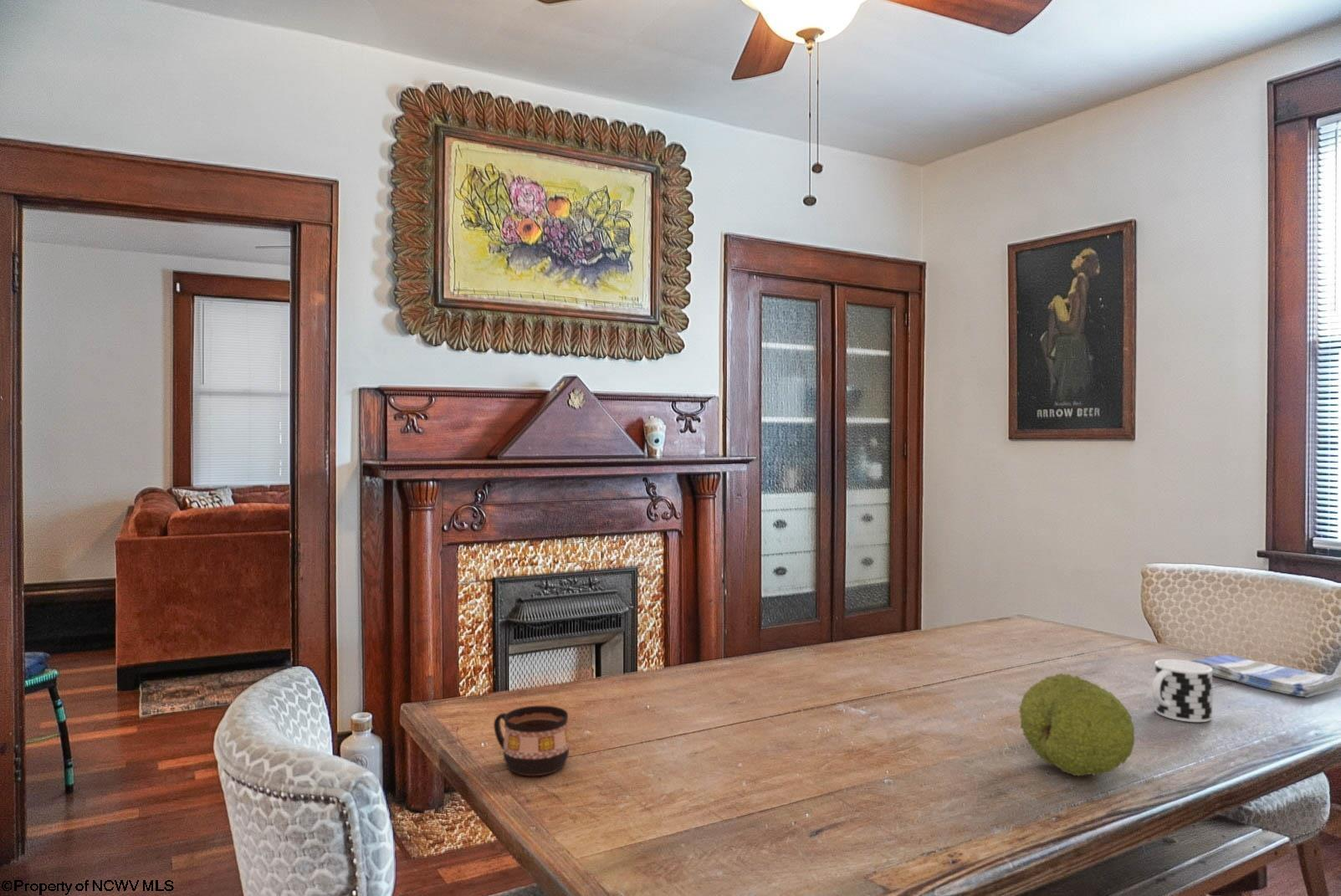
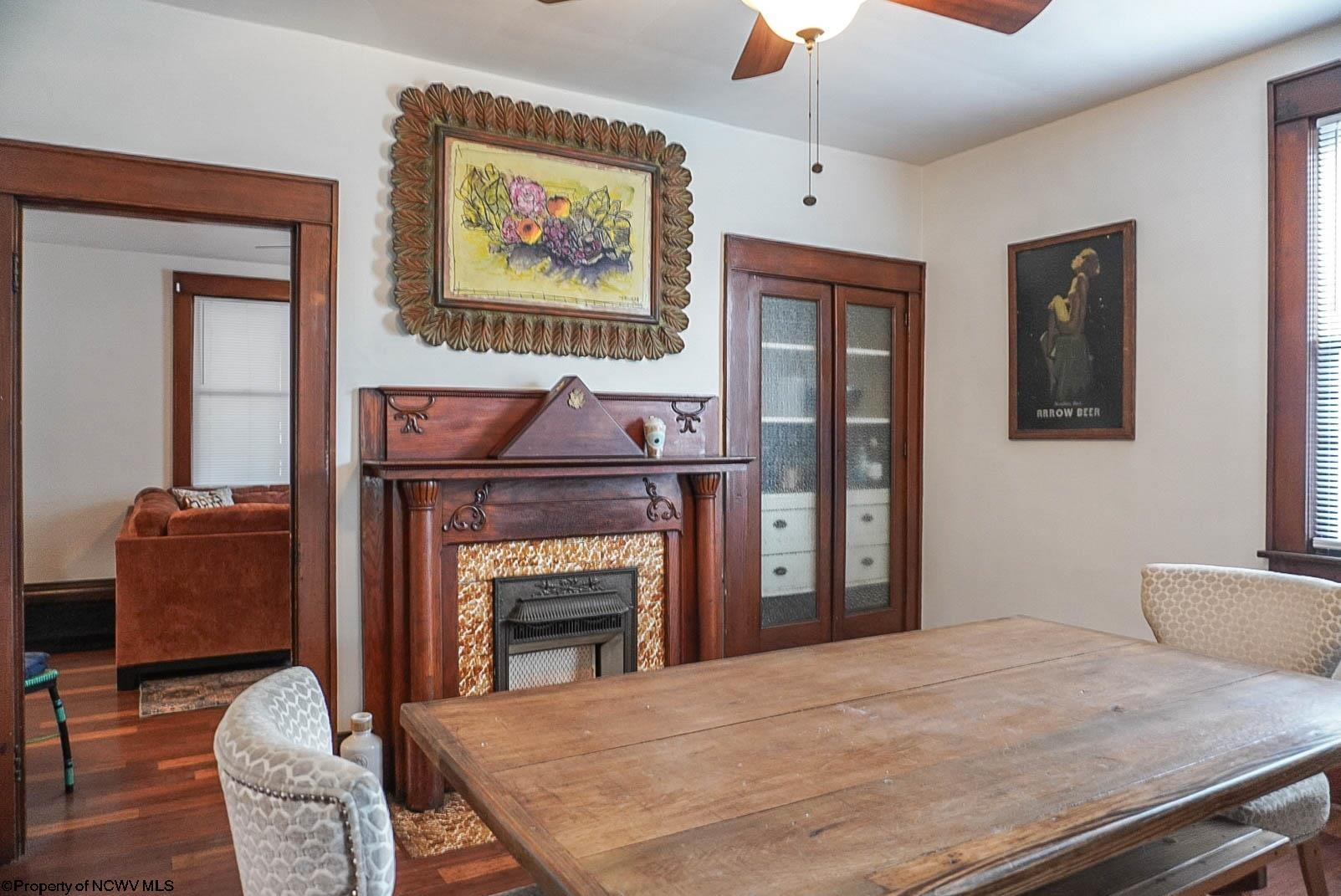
- fruit [1018,673,1136,777]
- cup [493,705,570,776]
- dish towel [1190,654,1341,699]
- cup [1151,658,1213,723]
